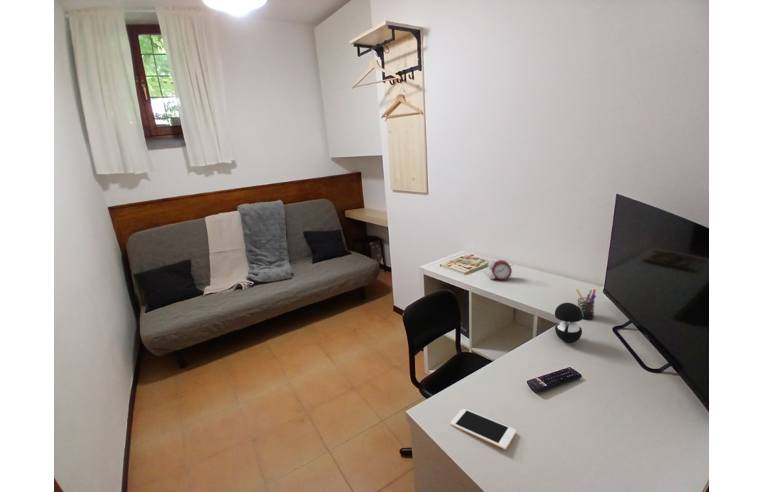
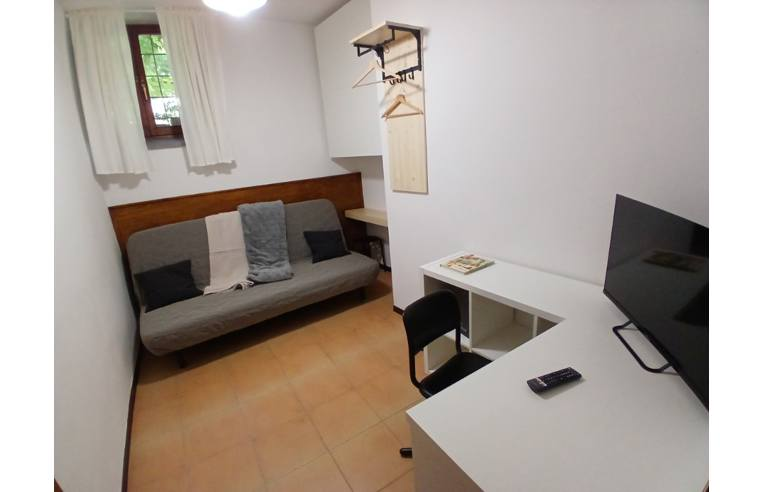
- speaker [554,302,583,343]
- alarm clock [484,259,515,281]
- pen holder [575,288,597,320]
- cell phone [450,408,517,450]
